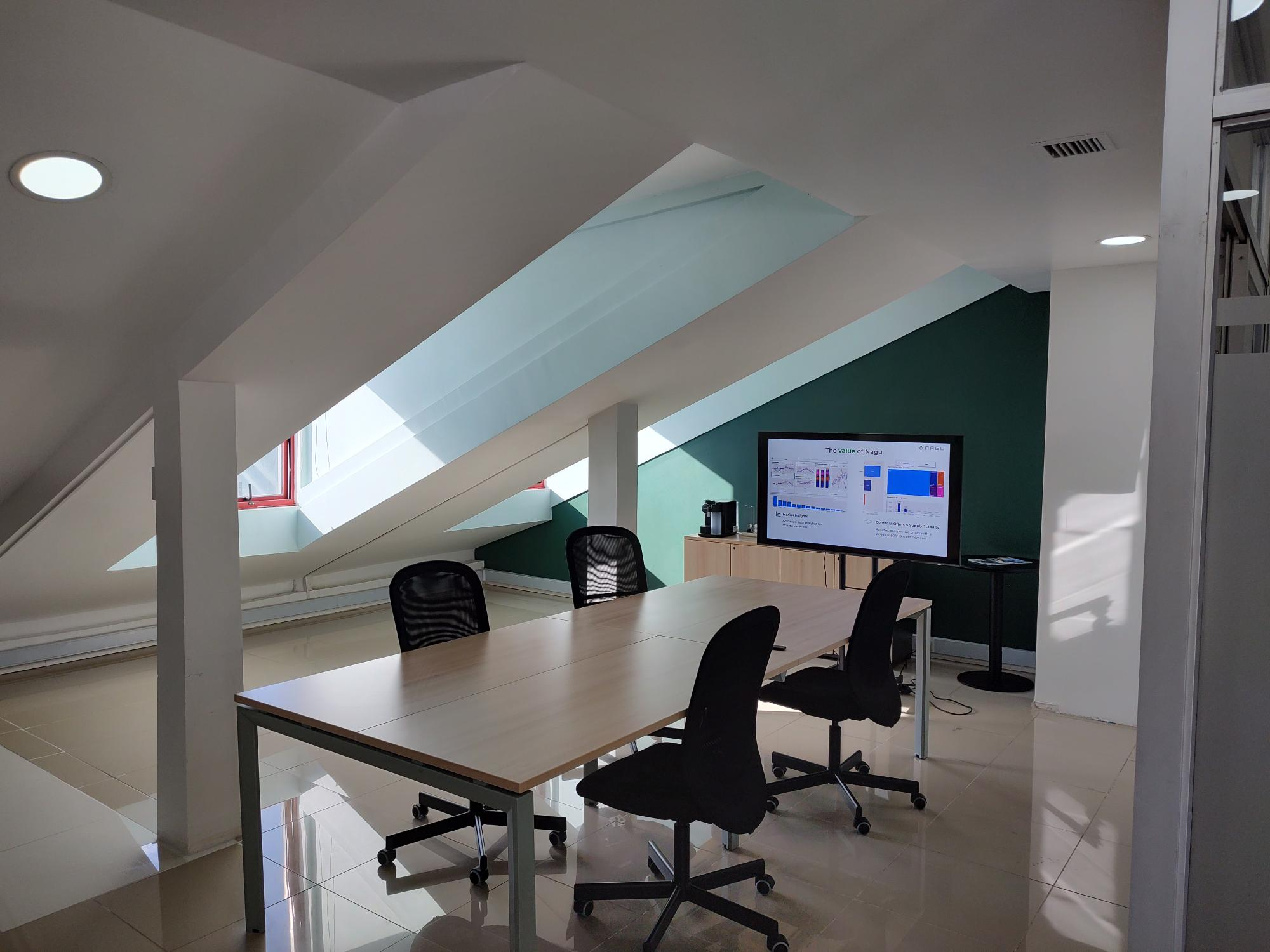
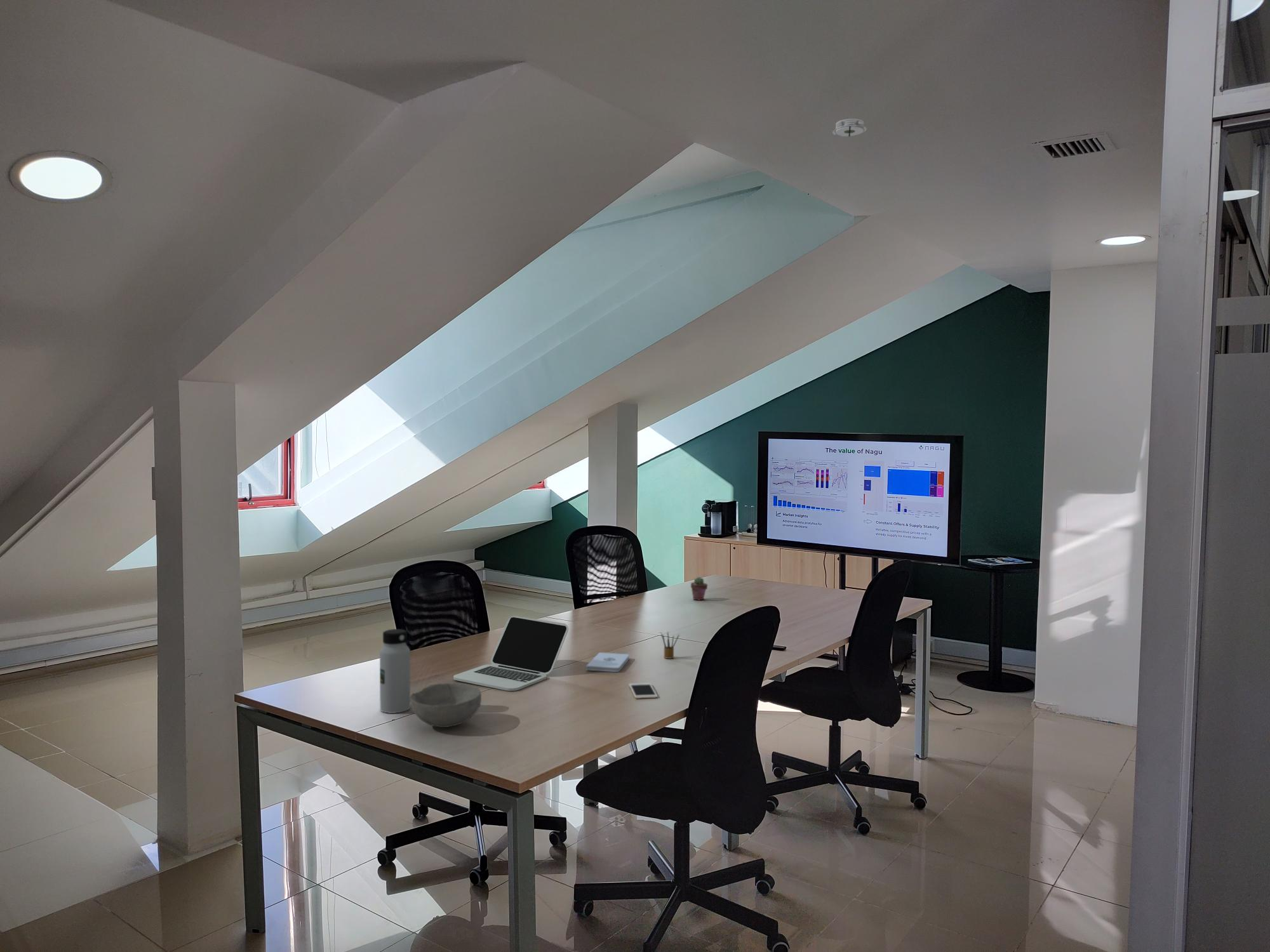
+ water bottle [379,628,411,714]
+ cell phone [629,682,658,699]
+ potted succulent [690,576,708,601]
+ smoke detector [830,118,867,139]
+ laptop [453,616,569,692]
+ bowl [410,682,482,728]
+ notepad [585,652,630,673]
+ pencil box [660,631,680,659]
